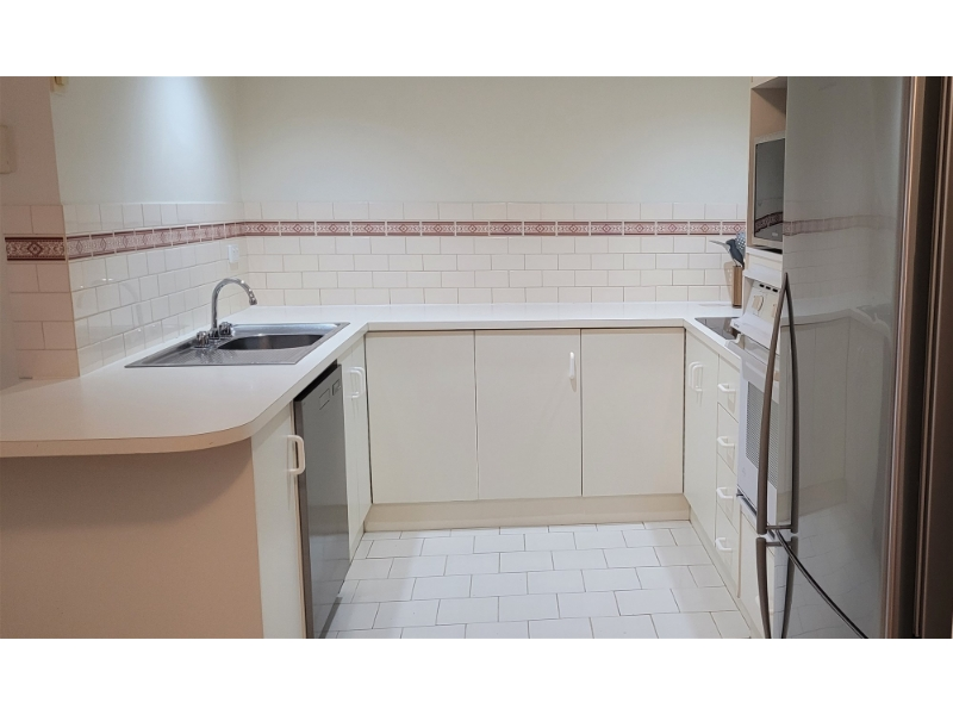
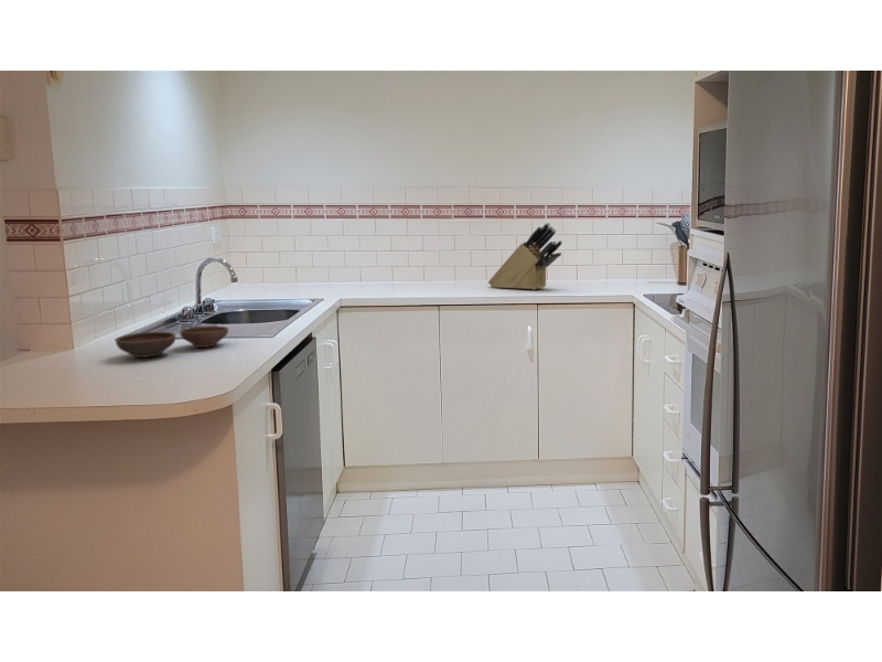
+ knife block [487,222,563,291]
+ bowl [115,324,229,359]
